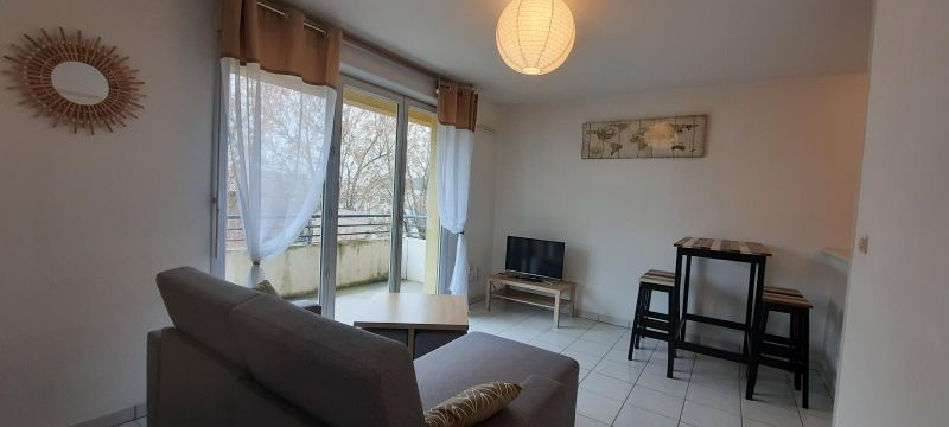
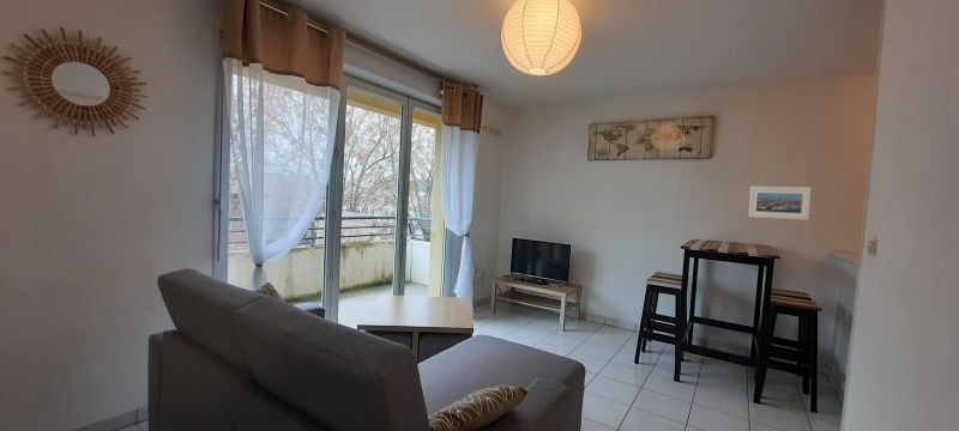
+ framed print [747,186,813,221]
